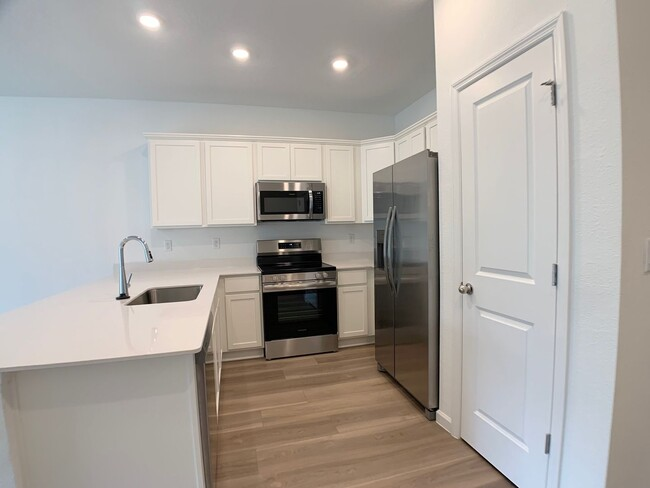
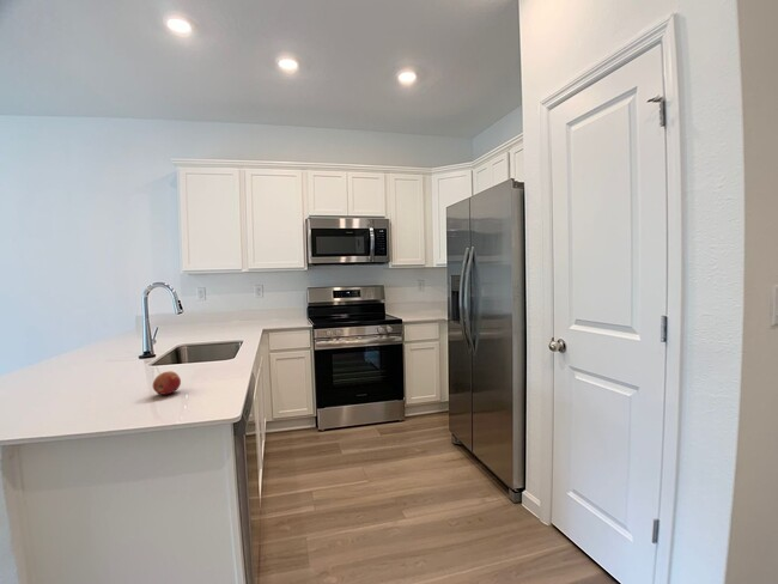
+ apple [152,370,182,396]
